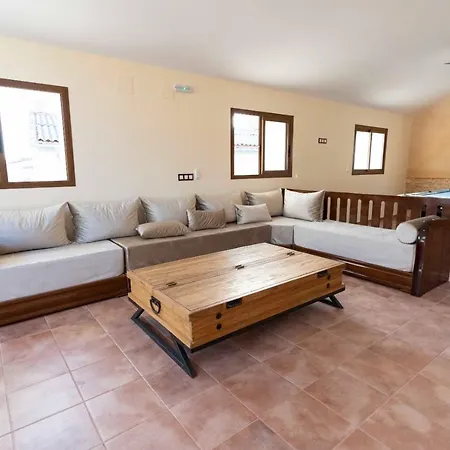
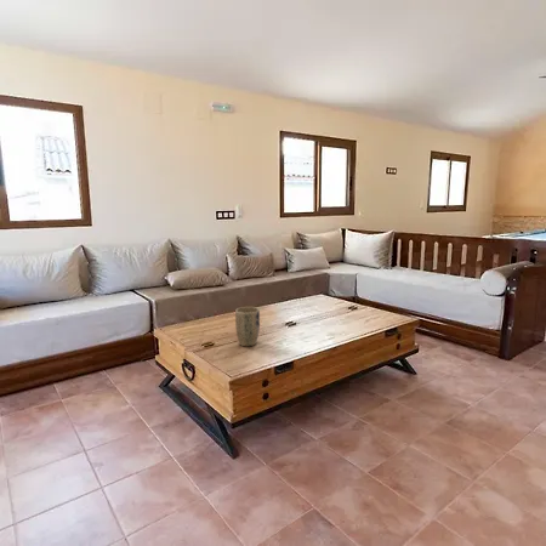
+ plant pot [234,306,261,347]
